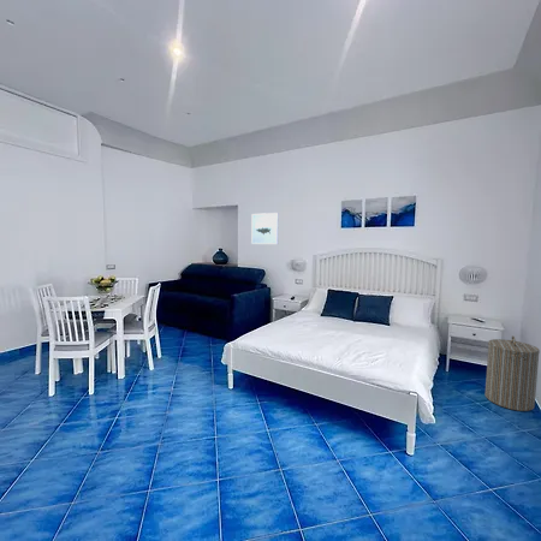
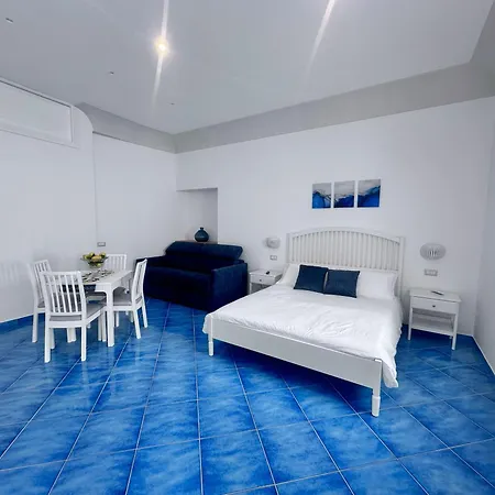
- wall art [250,212,280,245]
- laundry hamper [483,334,541,412]
